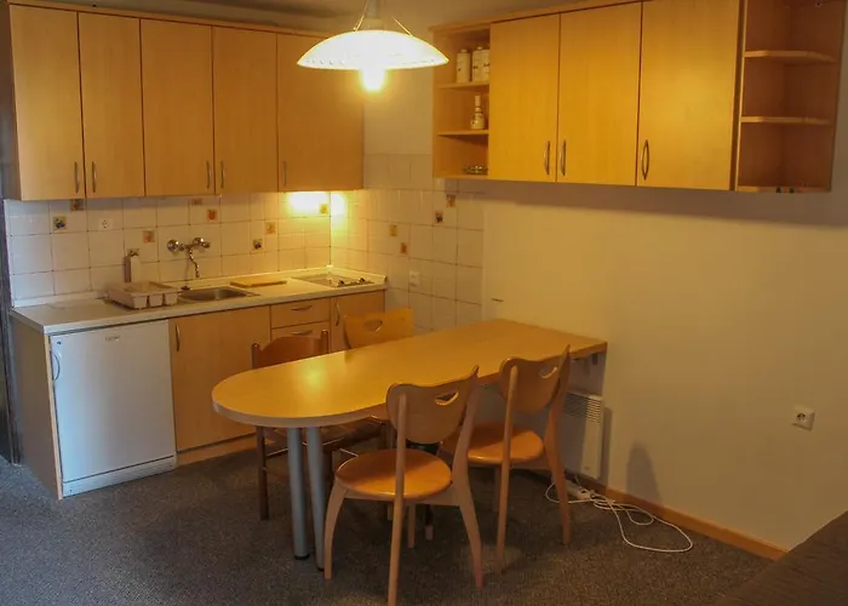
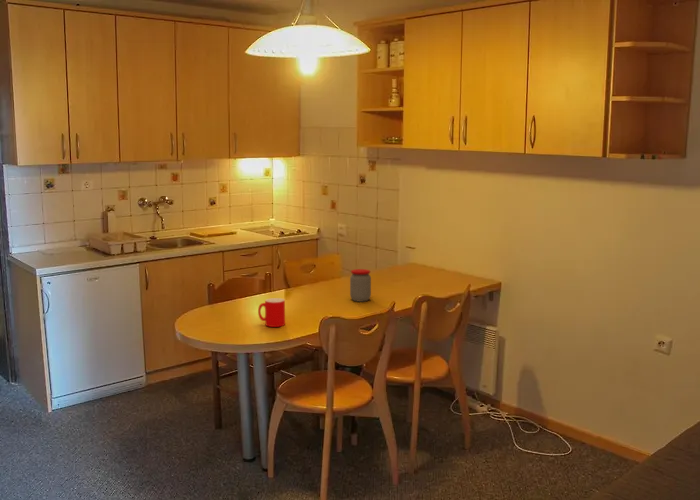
+ jar [349,268,372,303]
+ cup [257,297,286,328]
